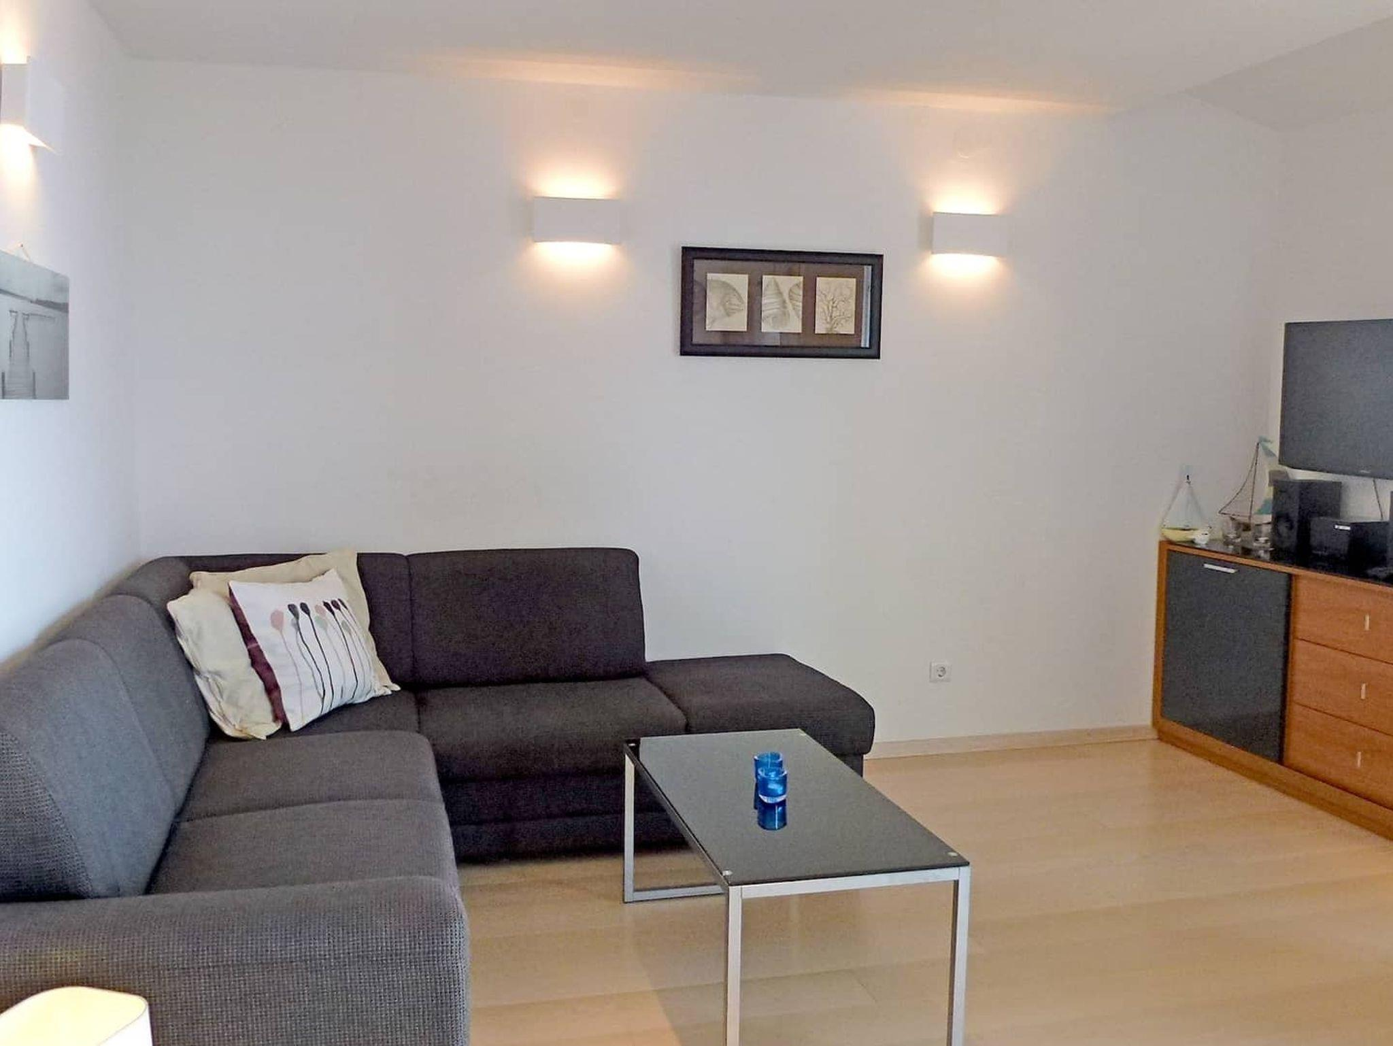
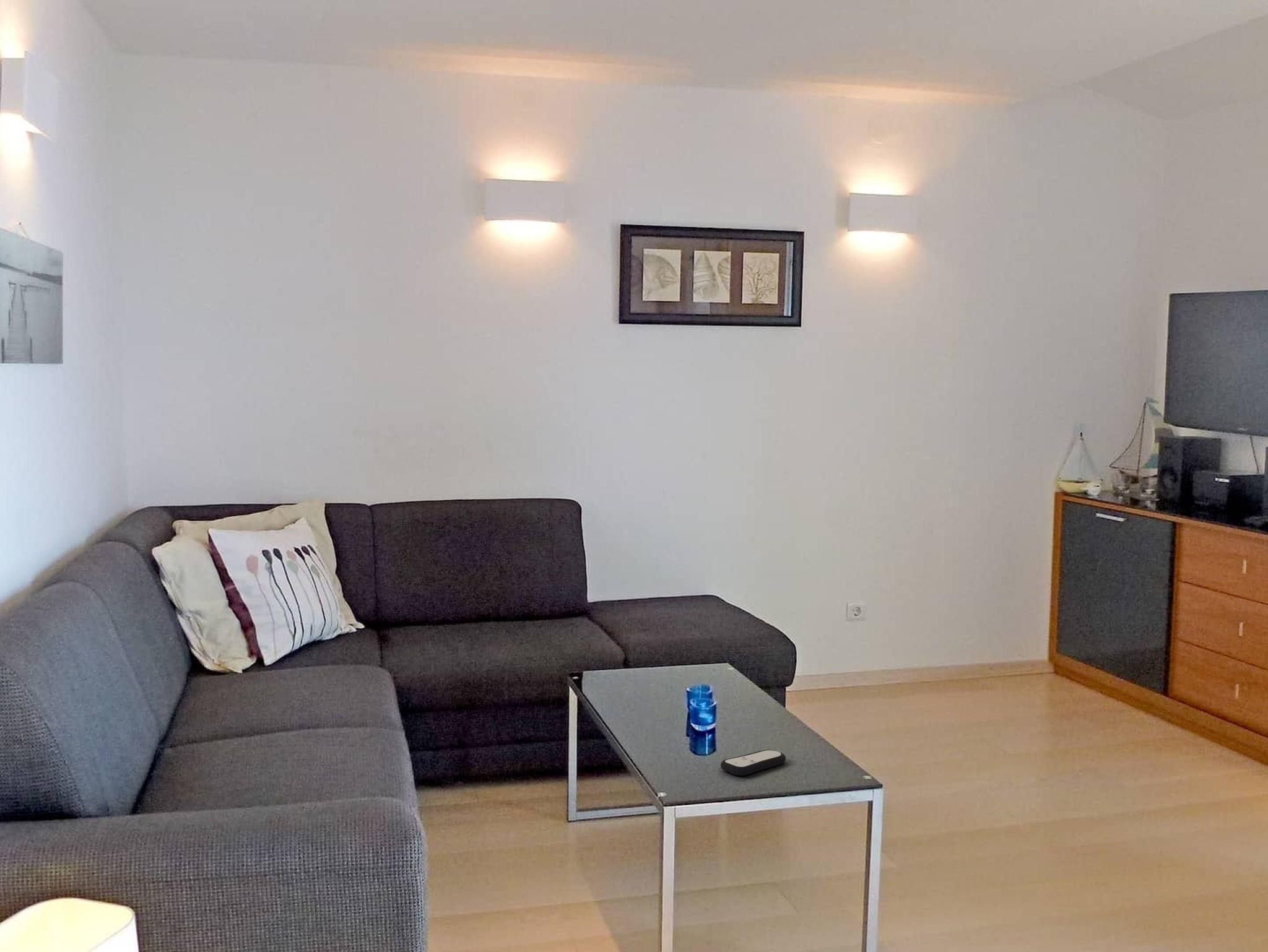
+ remote control [720,749,786,776]
